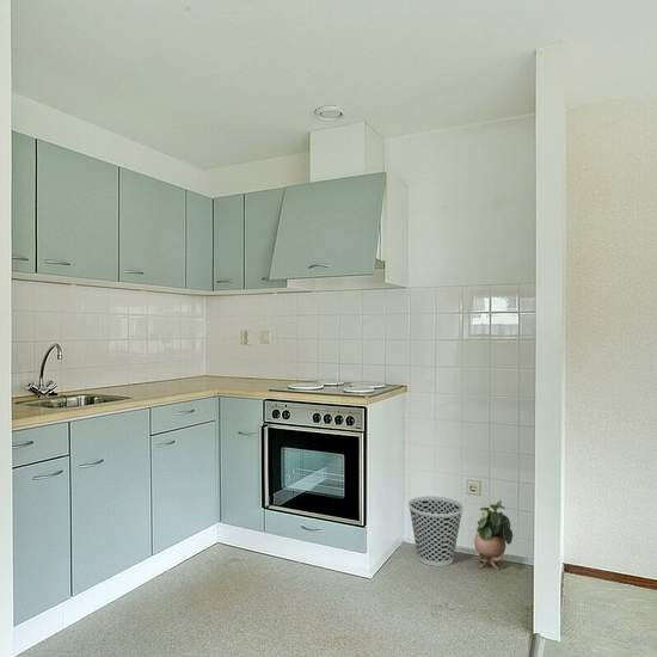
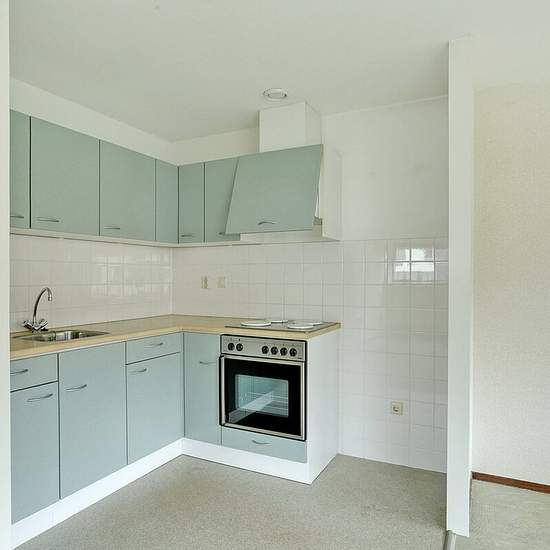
- wastebasket [407,495,465,567]
- potted plant [473,499,514,571]
